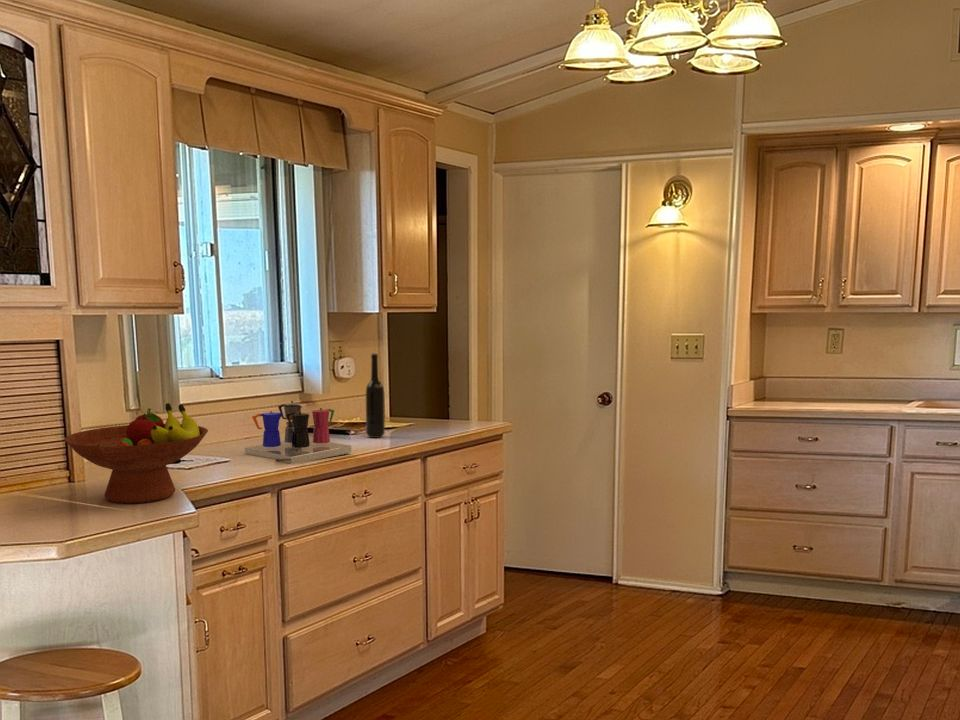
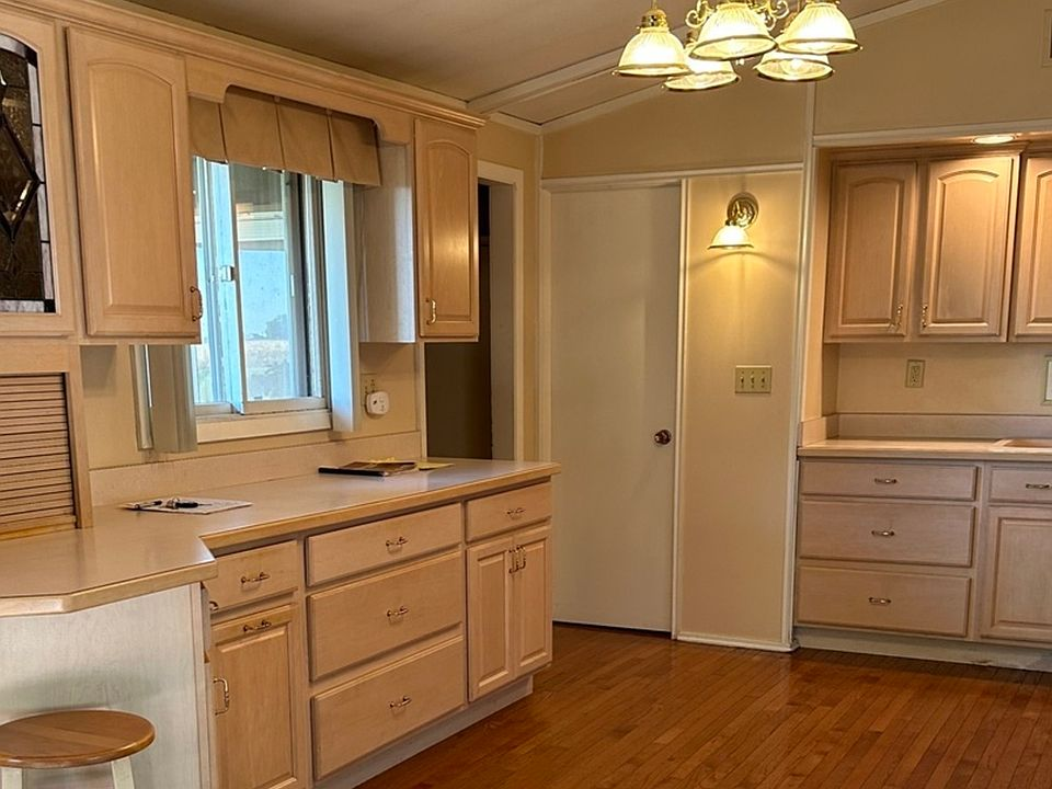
- bottle [365,353,386,439]
- fruit bowl [63,402,209,505]
- coffee maker [244,400,352,465]
